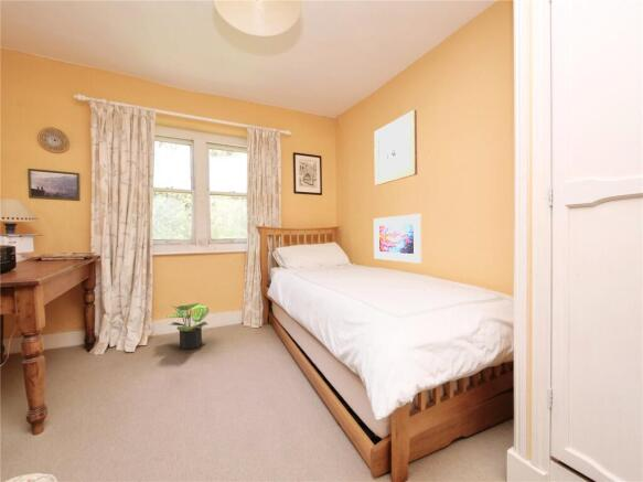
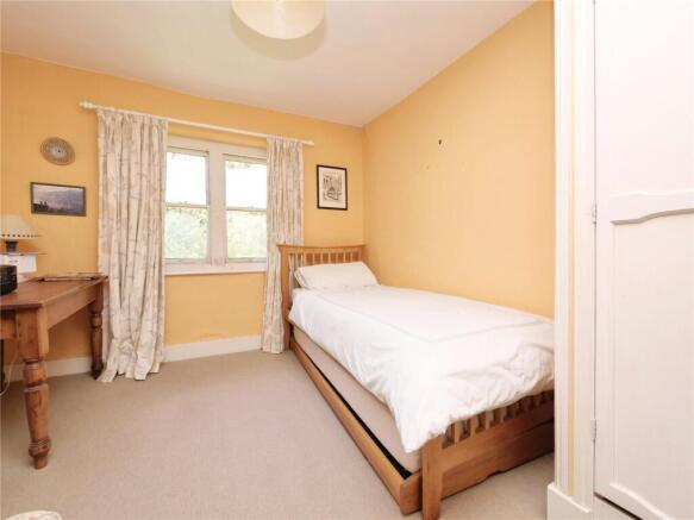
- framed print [373,213,422,265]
- potted plant [165,301,210,351]
- wall art [373,109,418,186]
